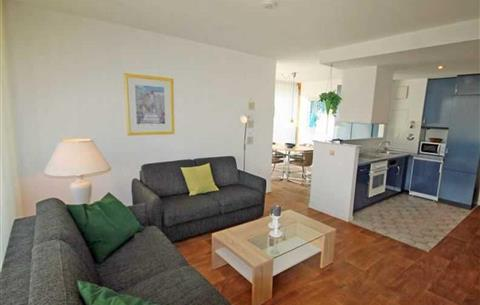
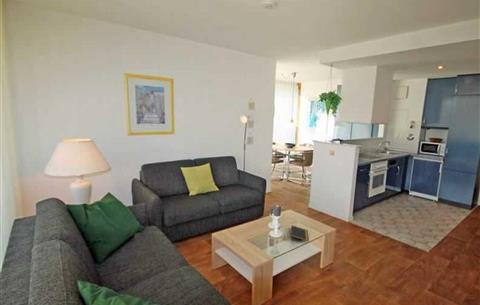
+ notepad [290,224,310,242]
